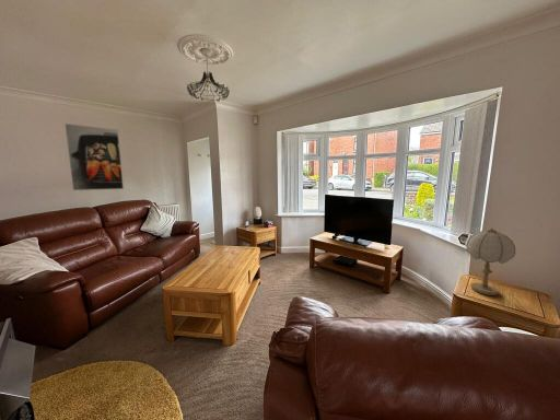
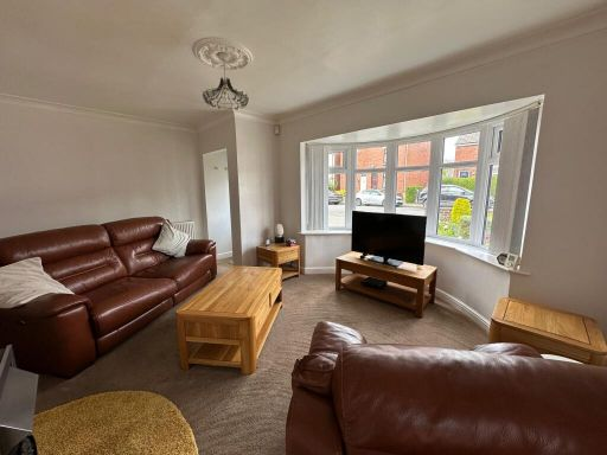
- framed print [63,122,125,191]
- table lamp [465,228,516,296]
